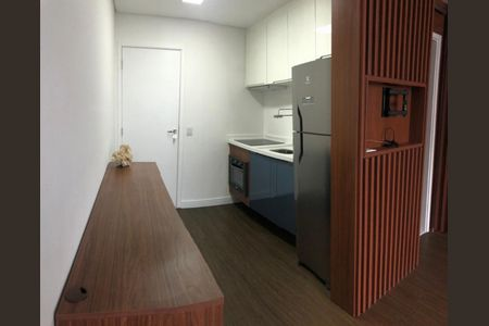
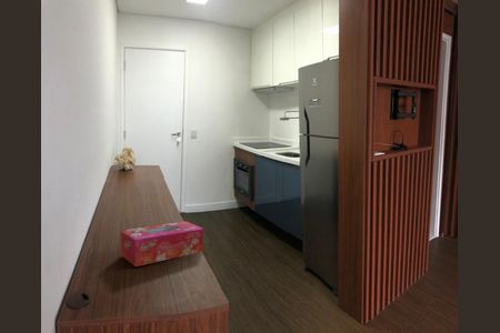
+ tissue box [120,220,204,268]
